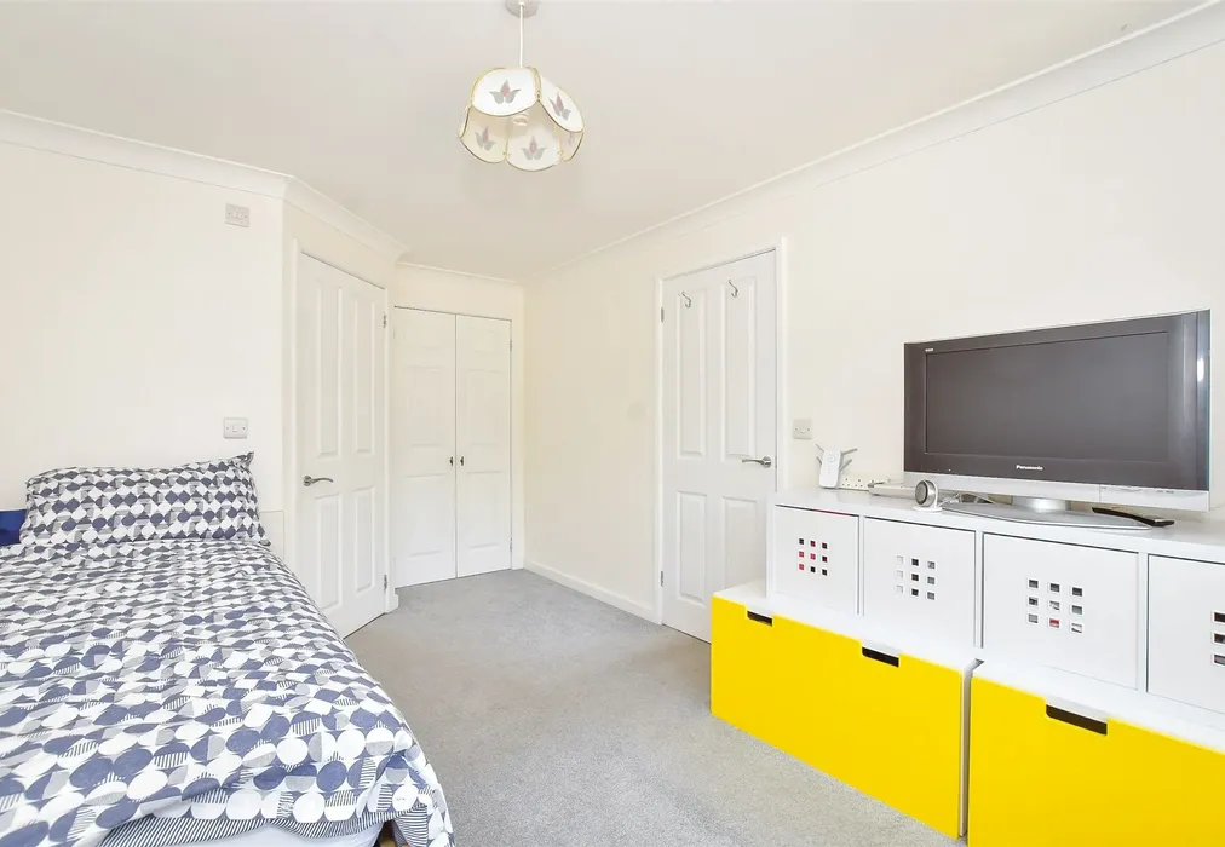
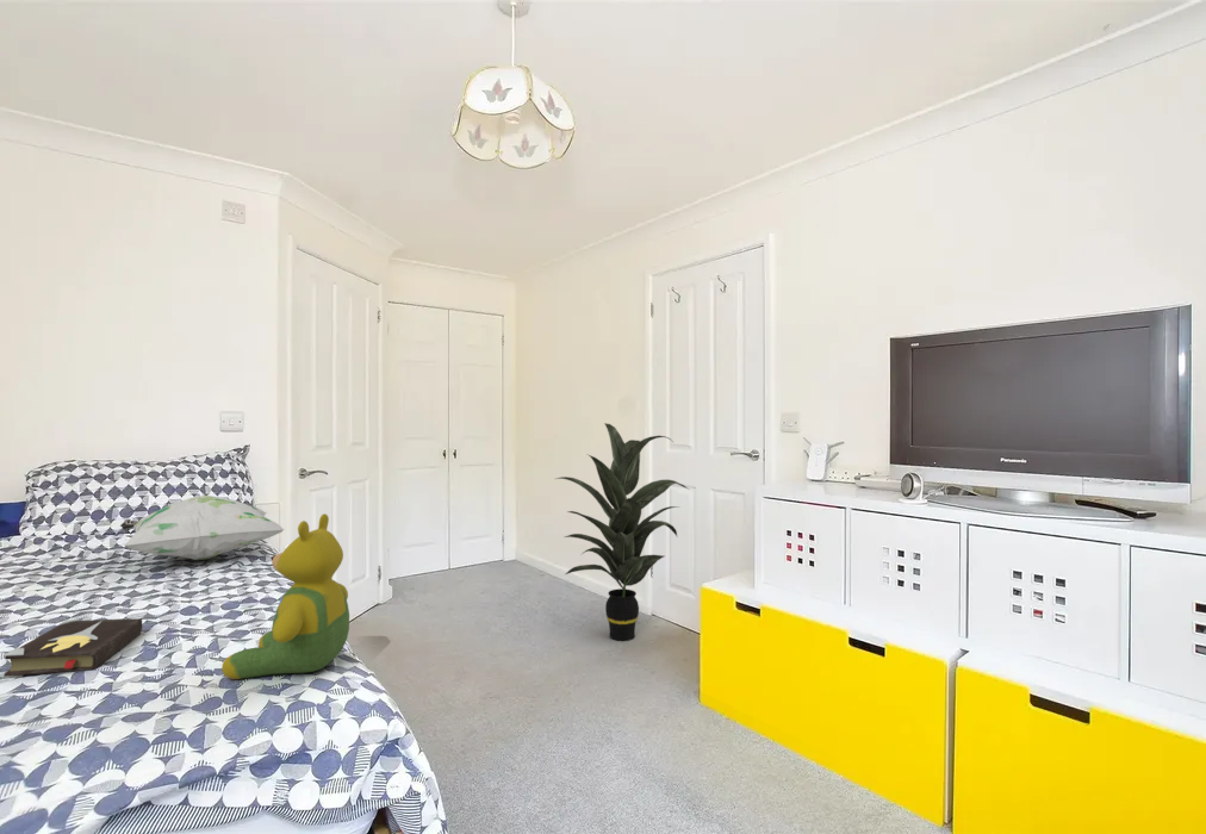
+ decorative pillow [119,494,286,561]
+ hardback book [2,617,143,679]
+ indoor plant [555,422,691,642]
+ teddy bear [220,512,350,680]
